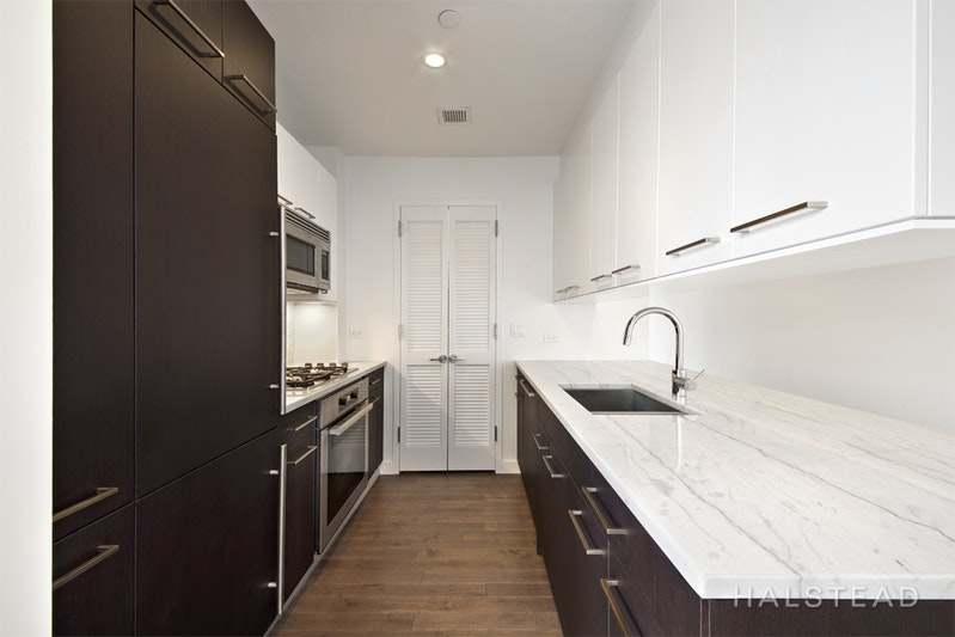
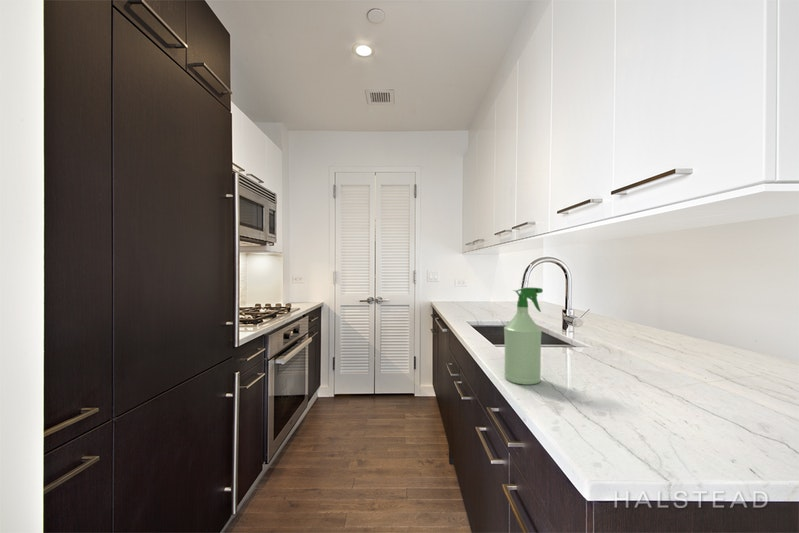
+ spray bottle [503,287,544,386]
